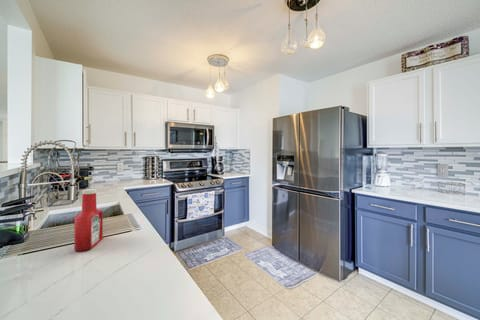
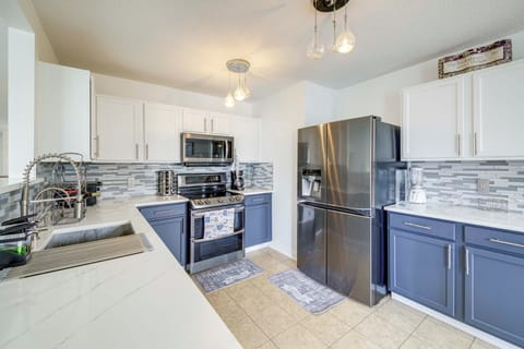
- soap bottle [73,188,104,252]
